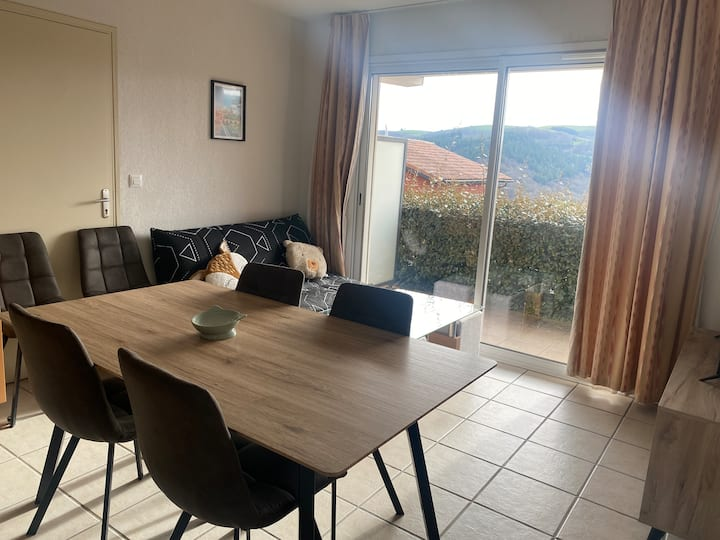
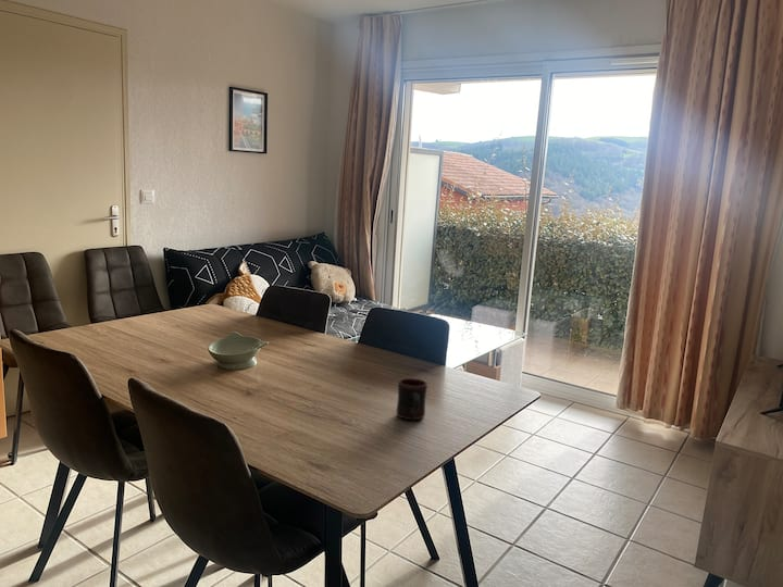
+ mug [396,377,428,422]
